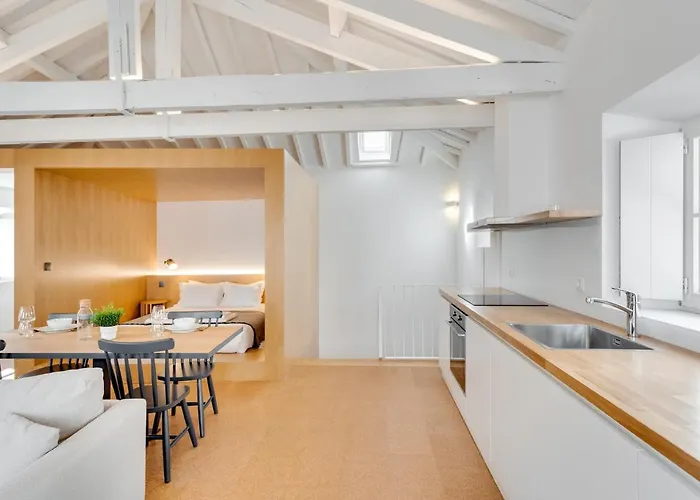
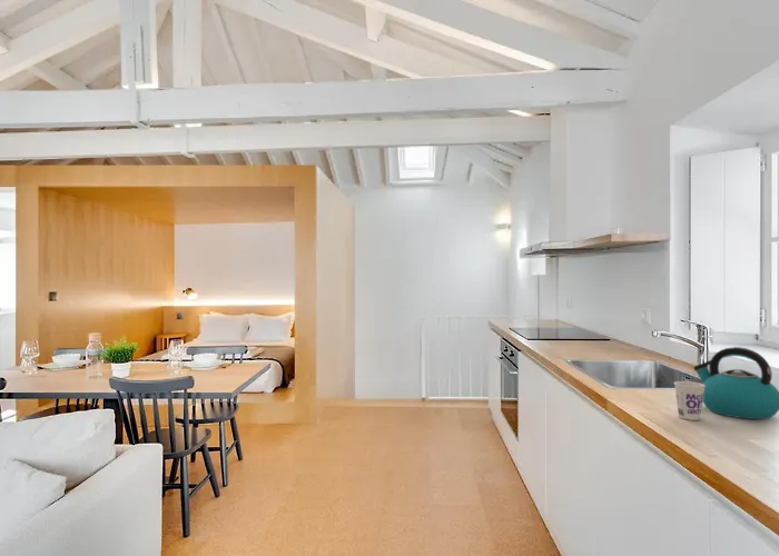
+ kettle [692,346,779,420]
+ cup [673,380,706,421]
